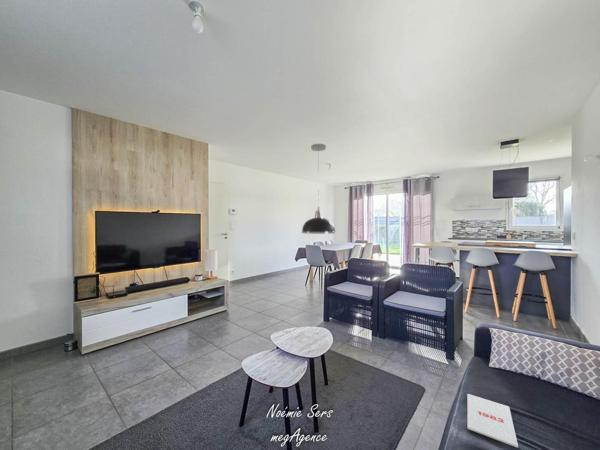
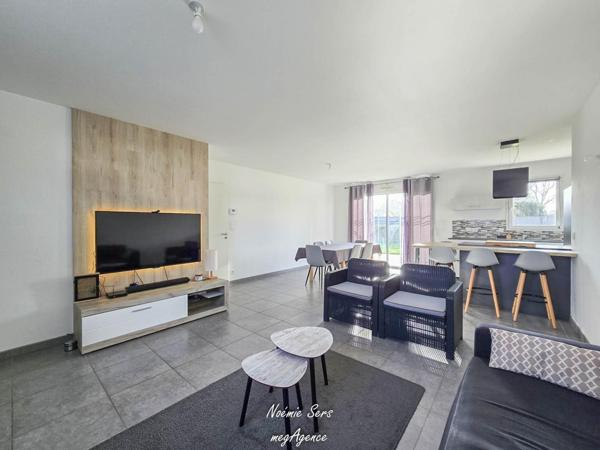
- light fixture [301,143,337,235]
- magazine [466,393,519,449]
